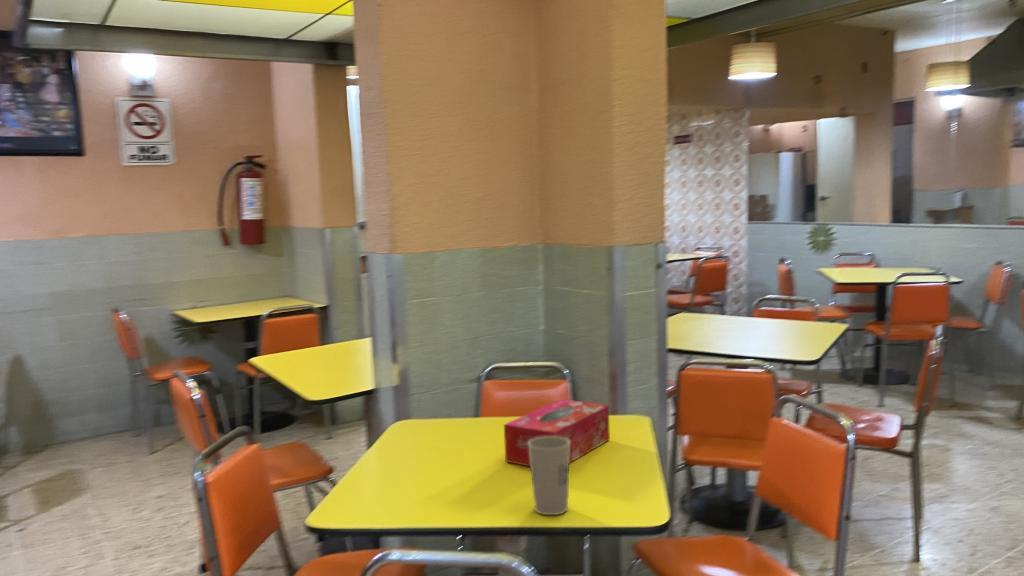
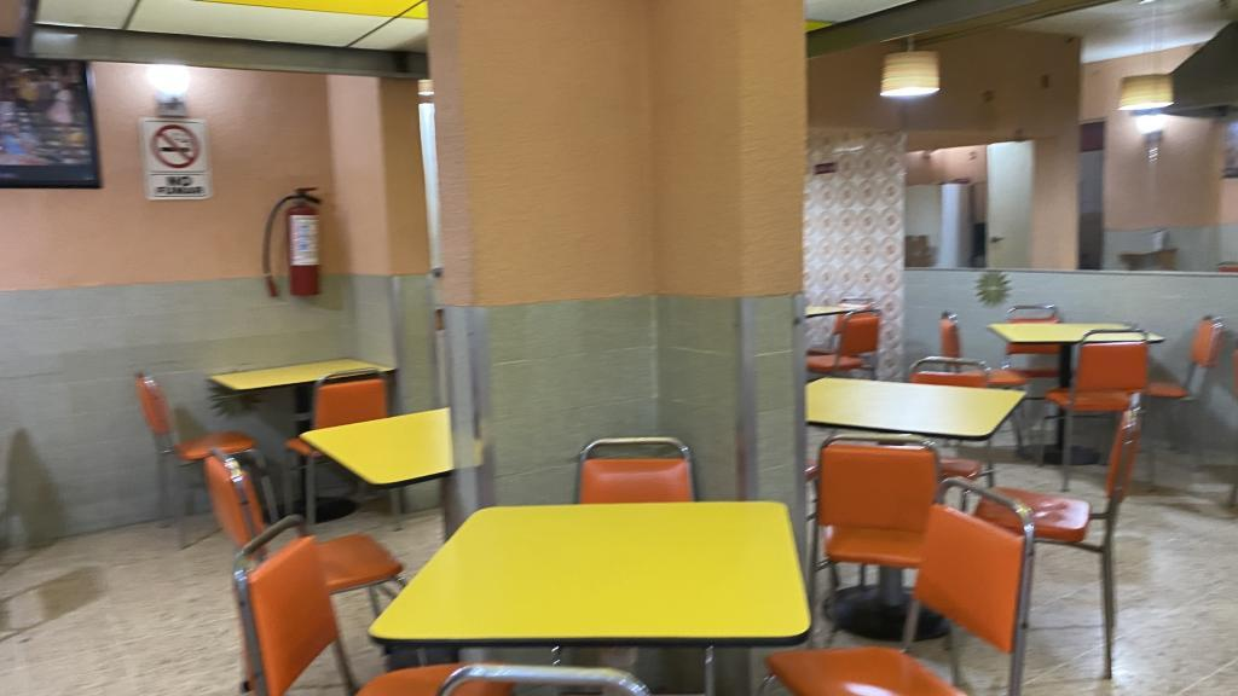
- cup [528,436,570,516]
- tissue box [503,398,611,468]
